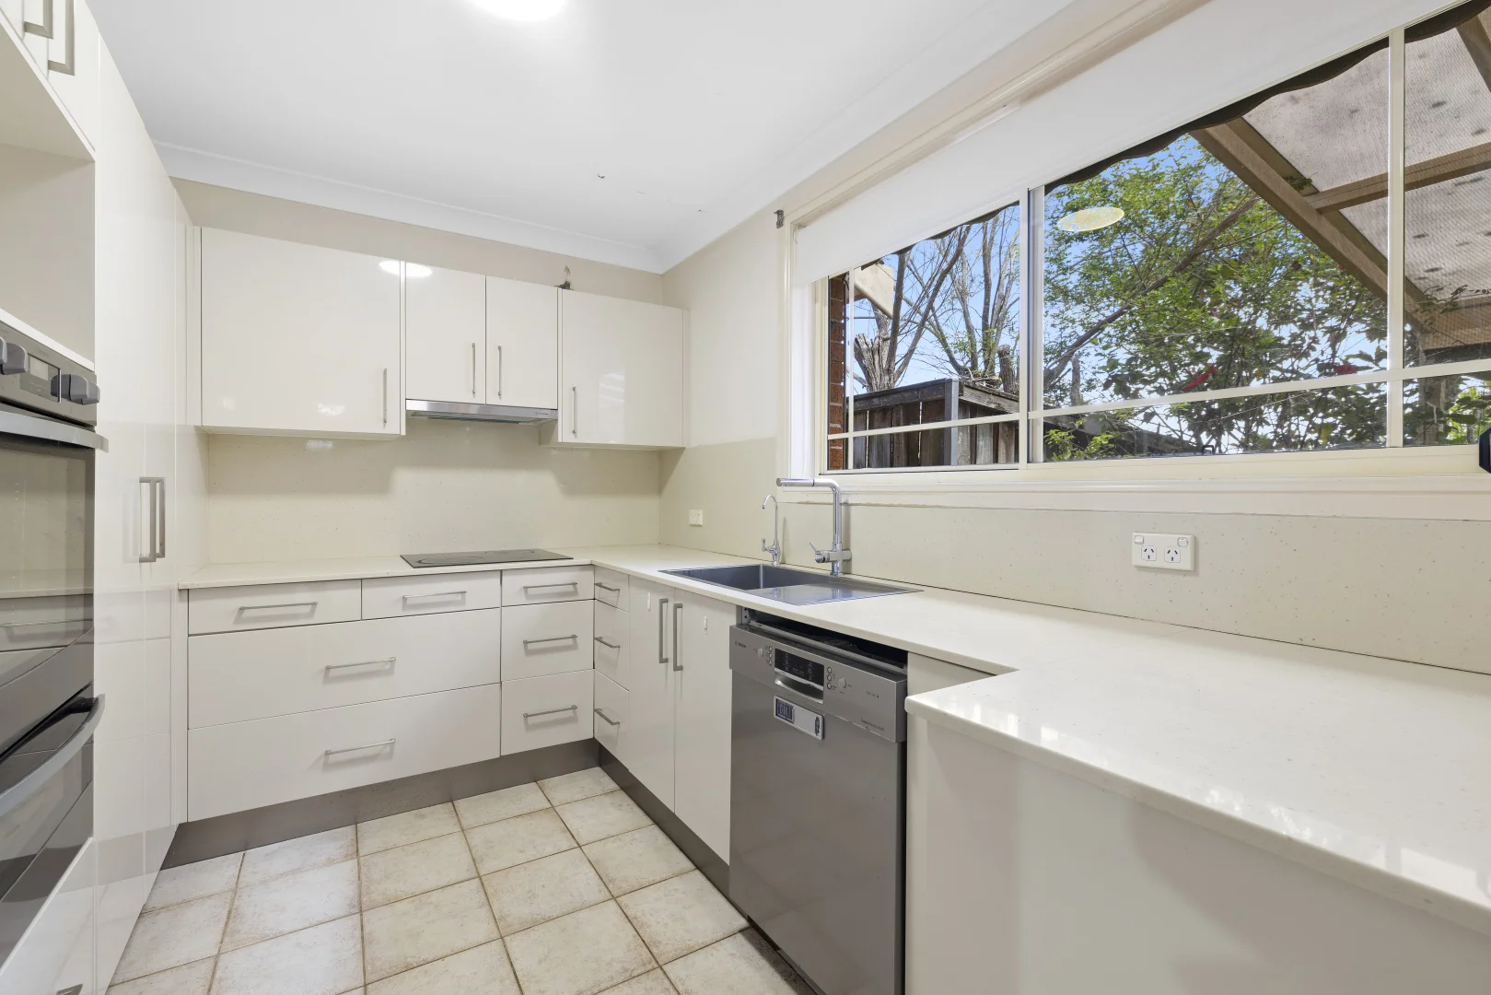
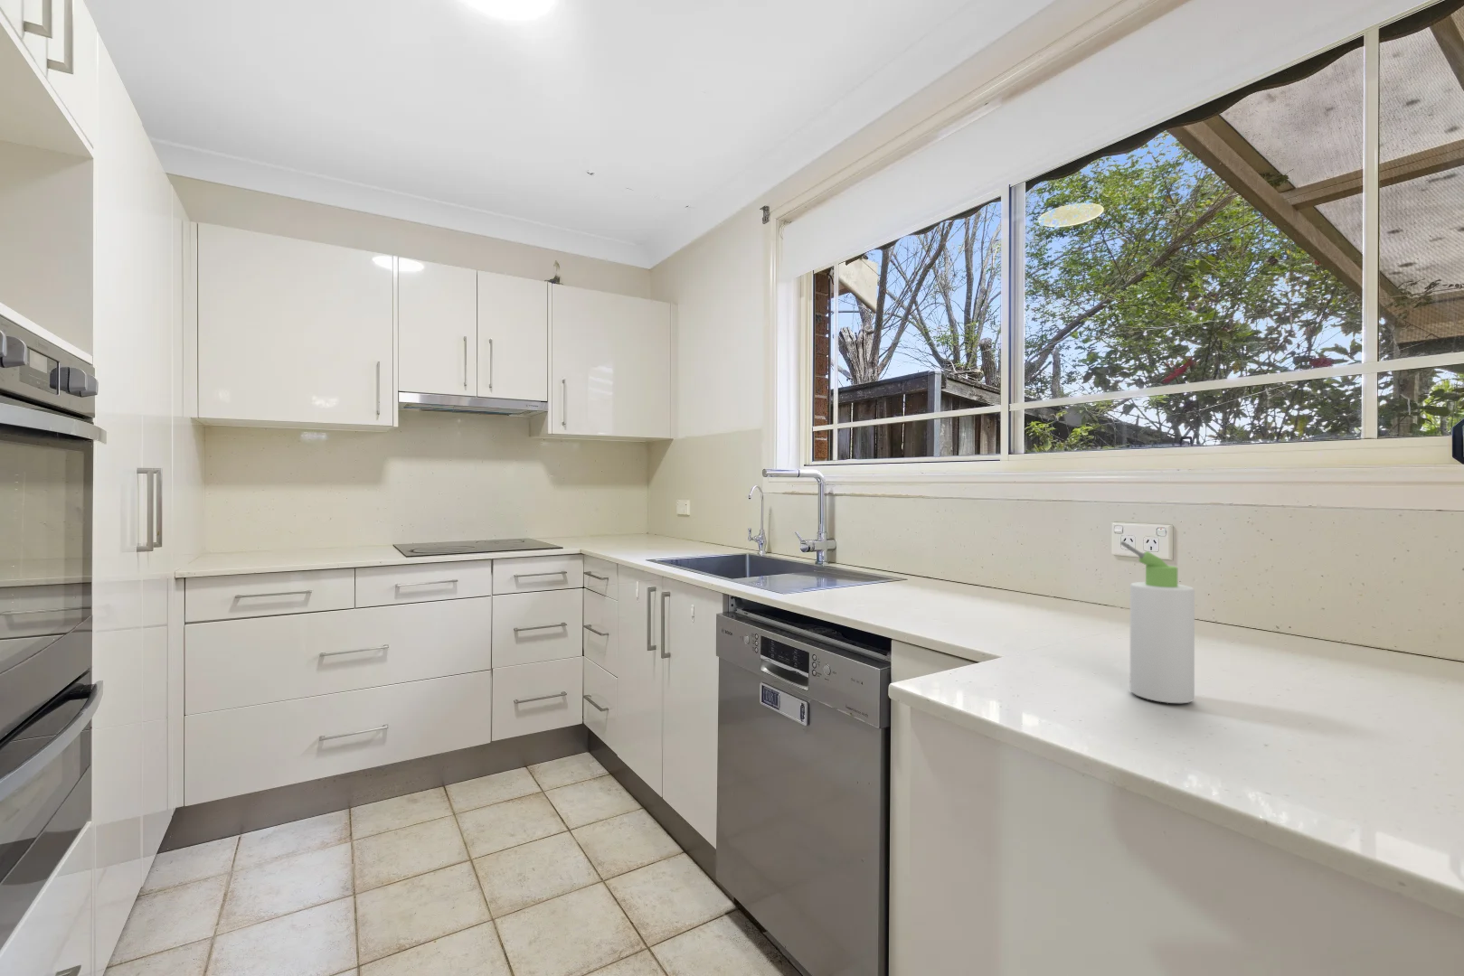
+ bottle [1120,540,1196,704]
